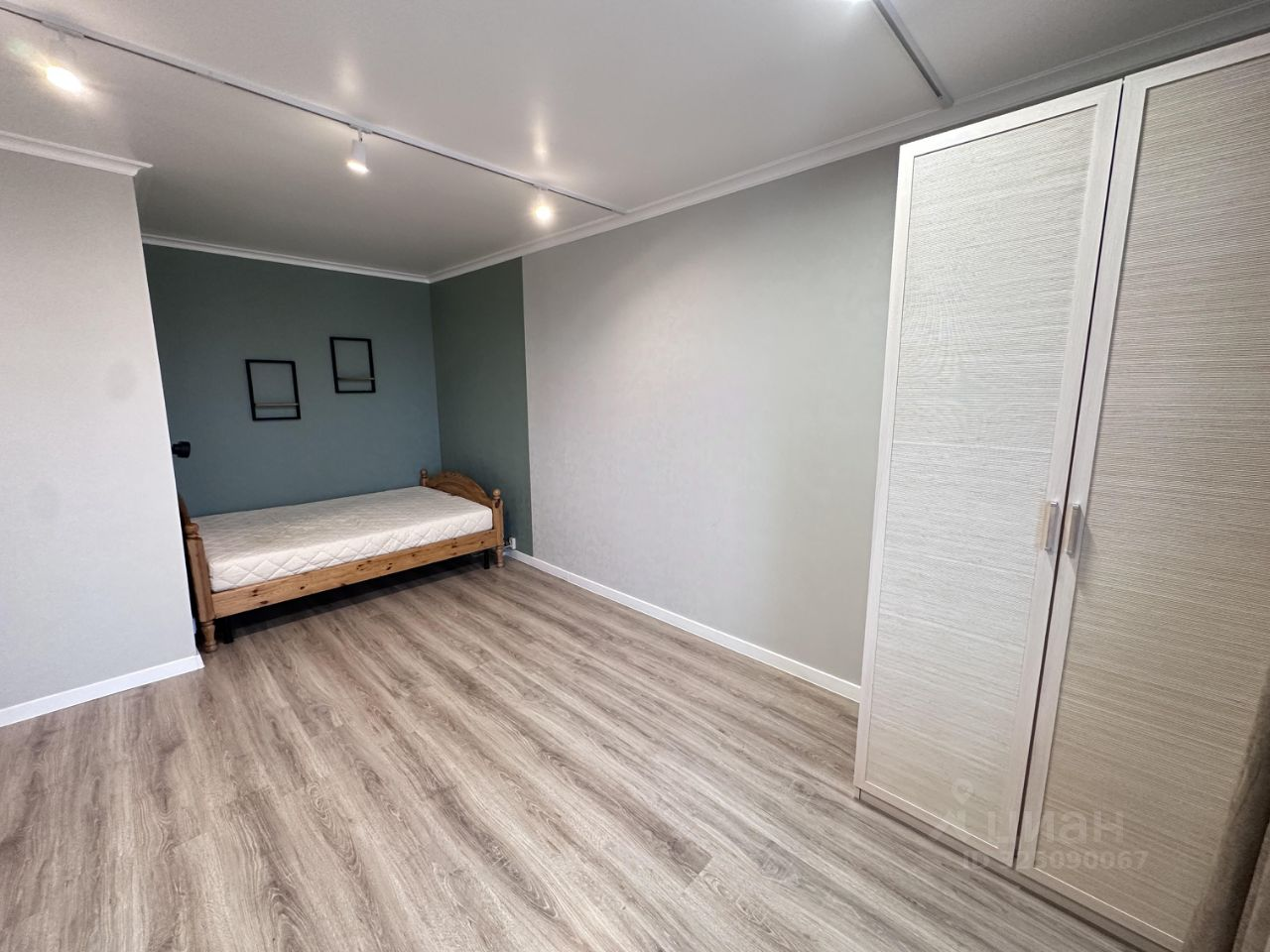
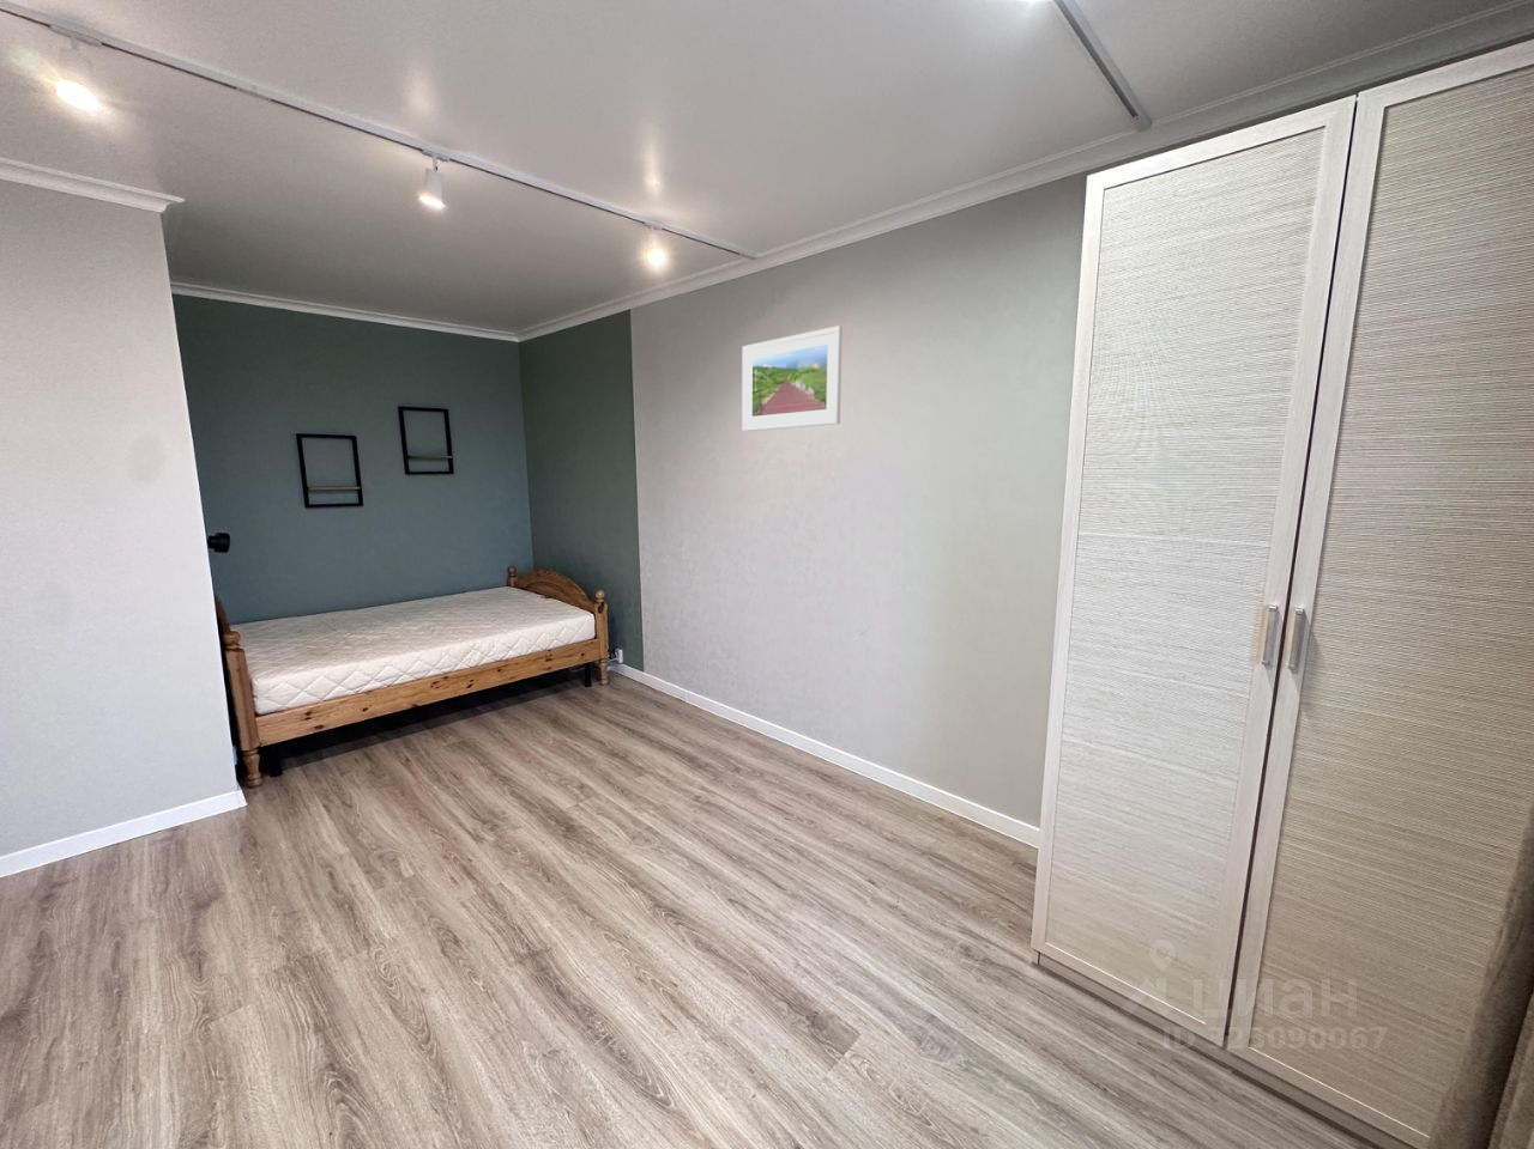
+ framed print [740,325,844,432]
